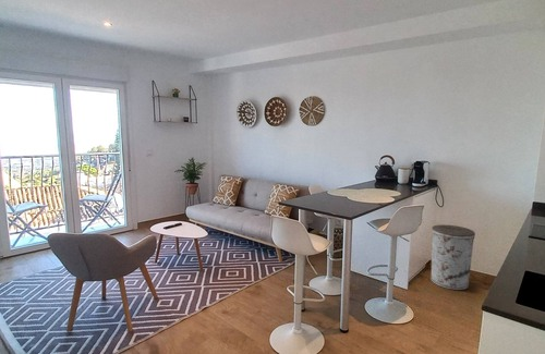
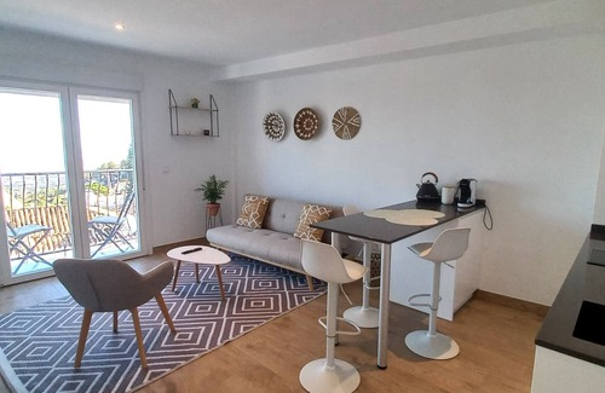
- trash can [429,223,476,291]
